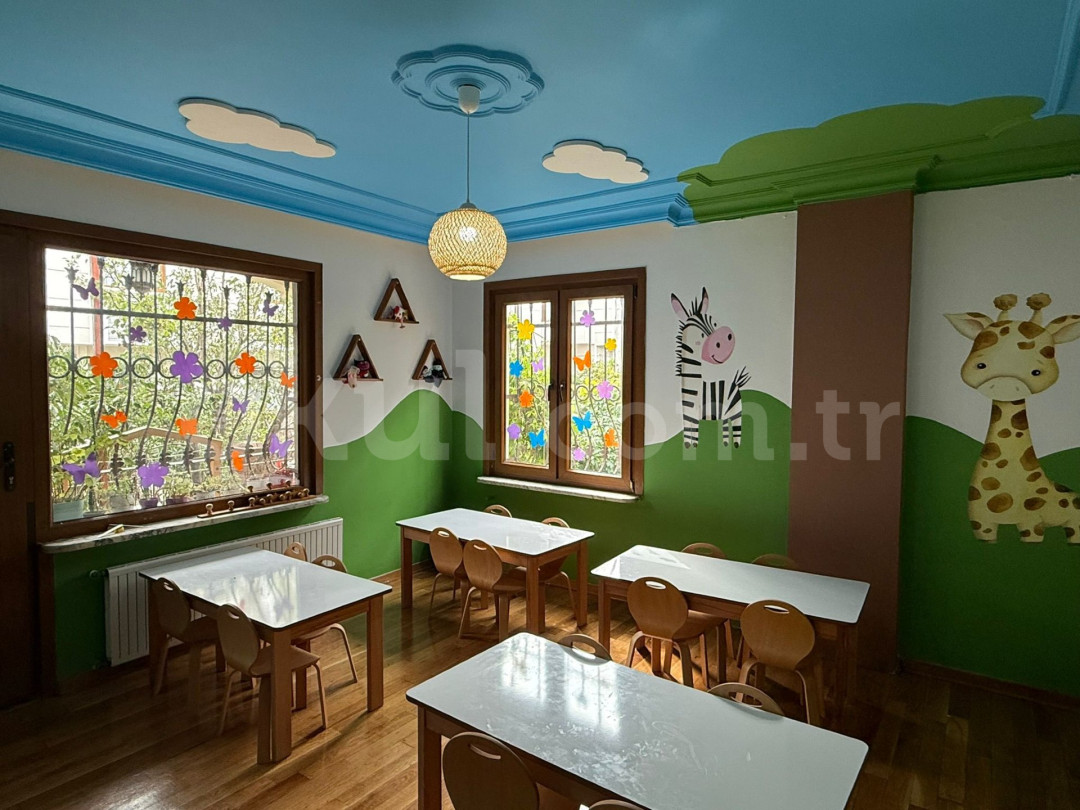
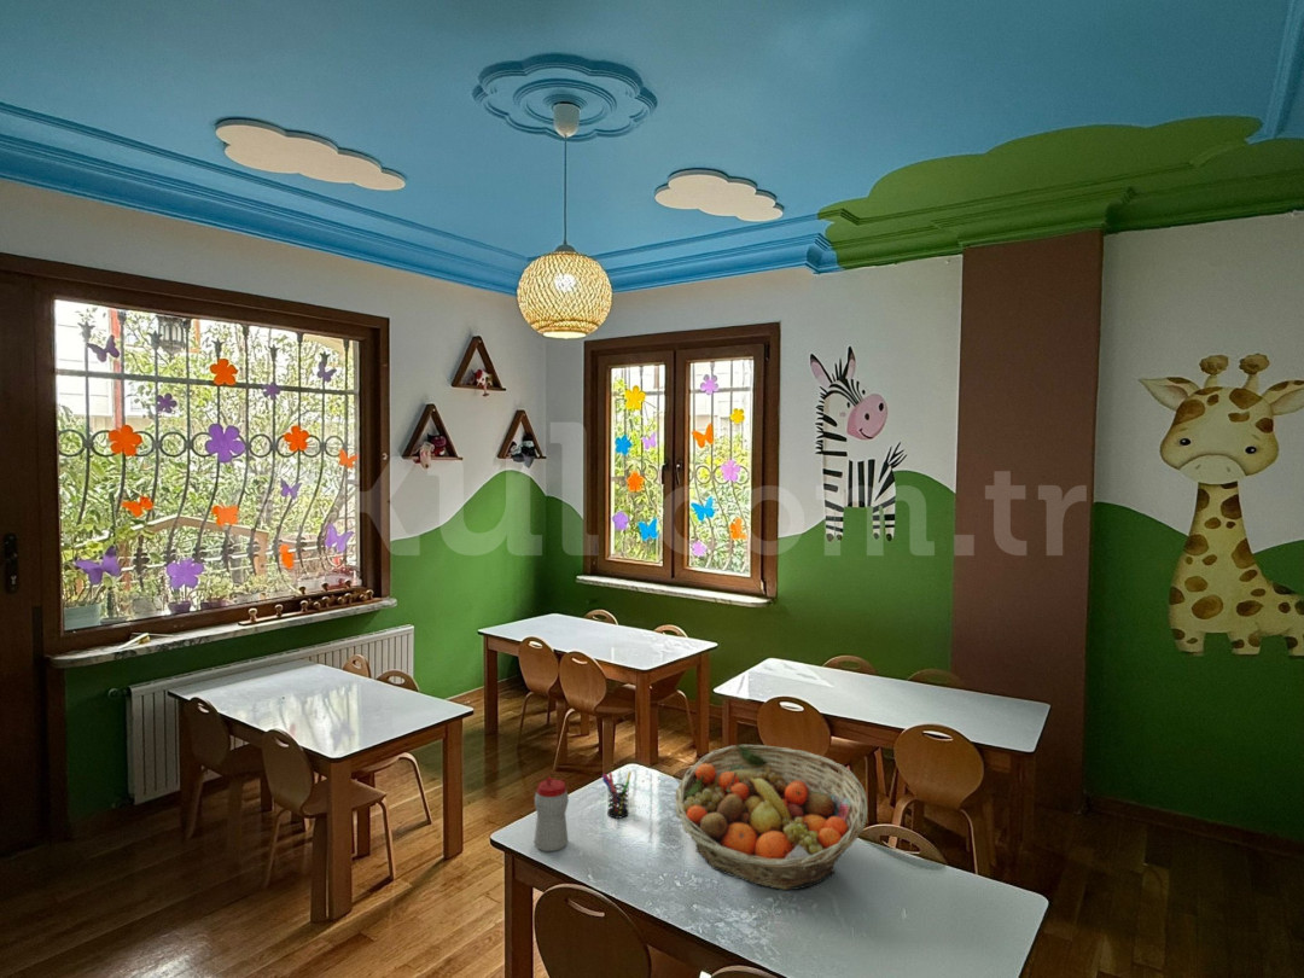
+ fruit basket [674,744,868,891]
+ pen holder [600,770,633,820]
+ sippy cup [534,775,570,852]
